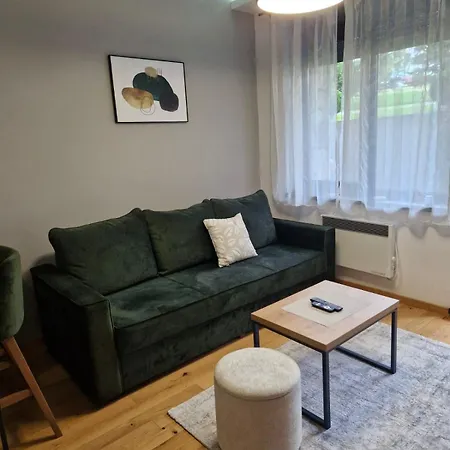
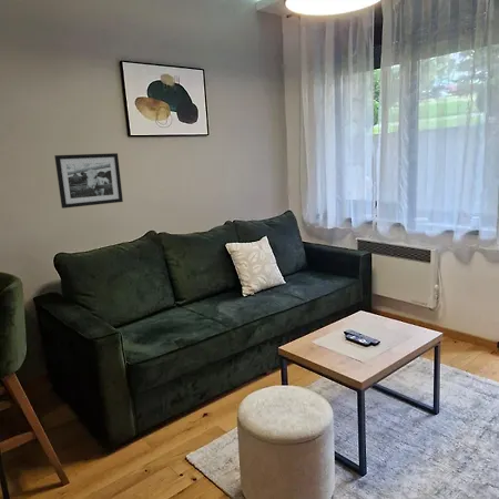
+ picture frame [53,152,124,210]
